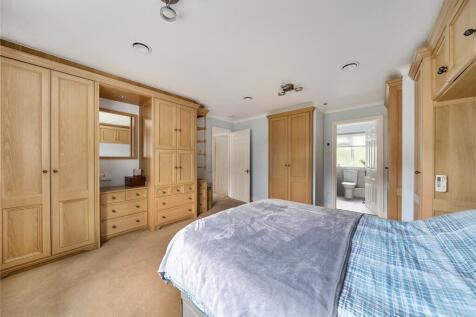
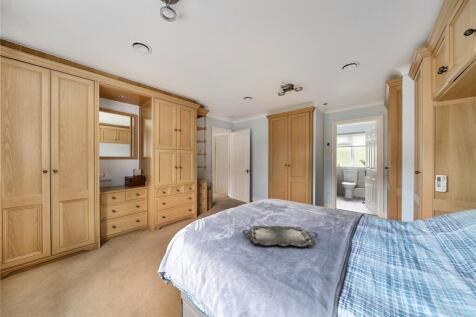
+ serving tray [241,225,319,248]
